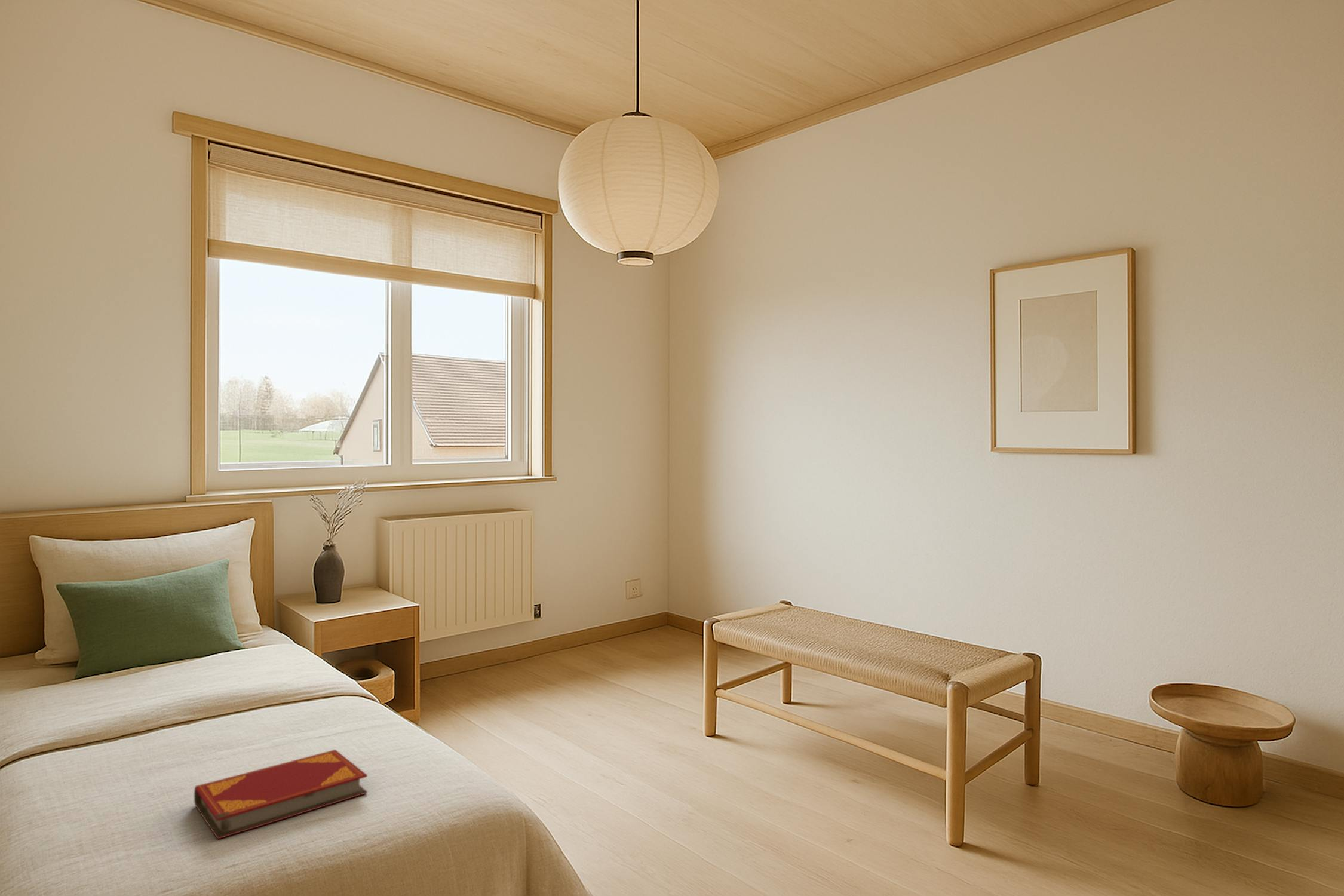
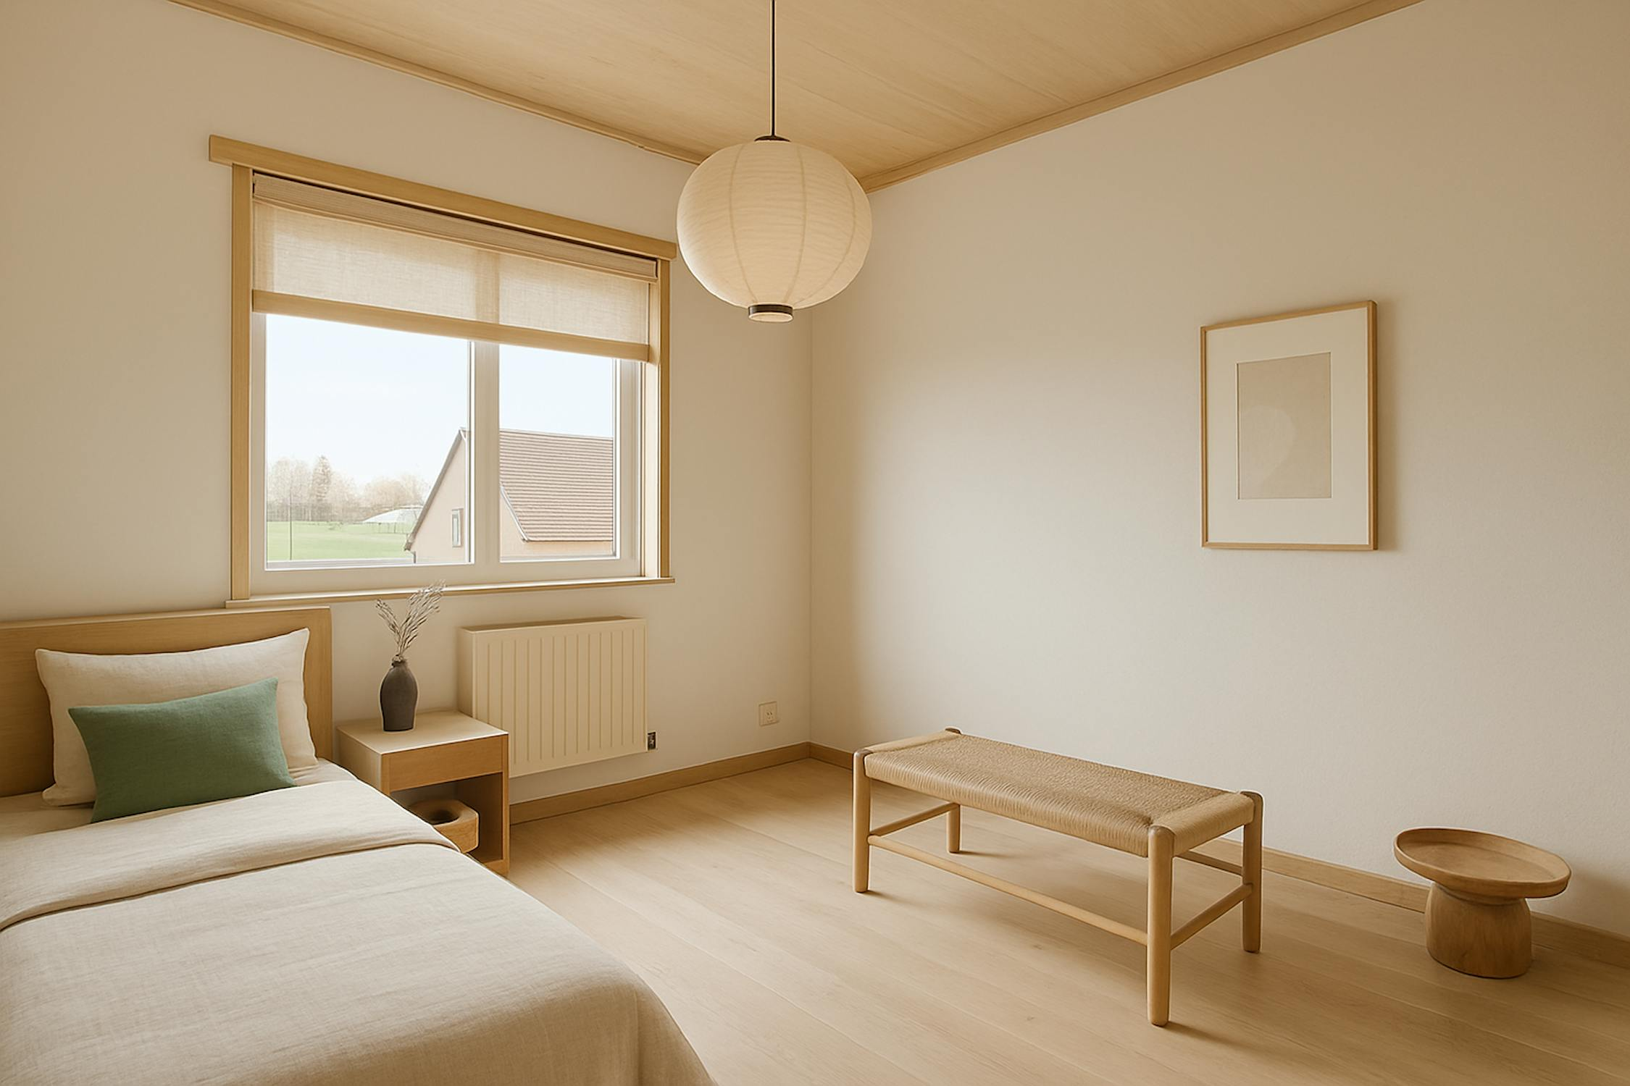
- hardback book [194,749,368,840]
